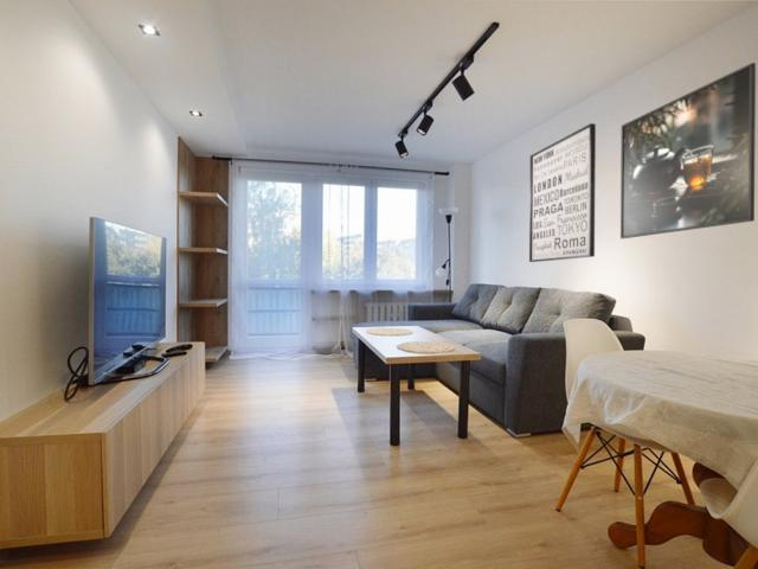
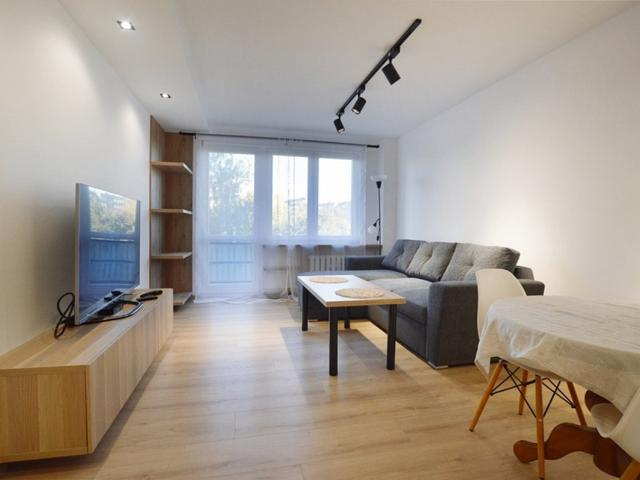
- wall art [528,122,597,263]
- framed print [619,62,757,239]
